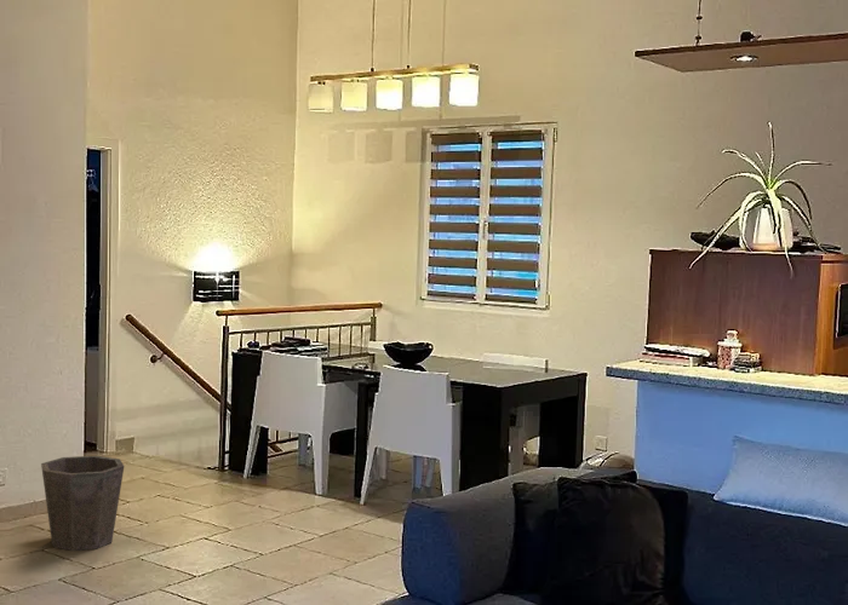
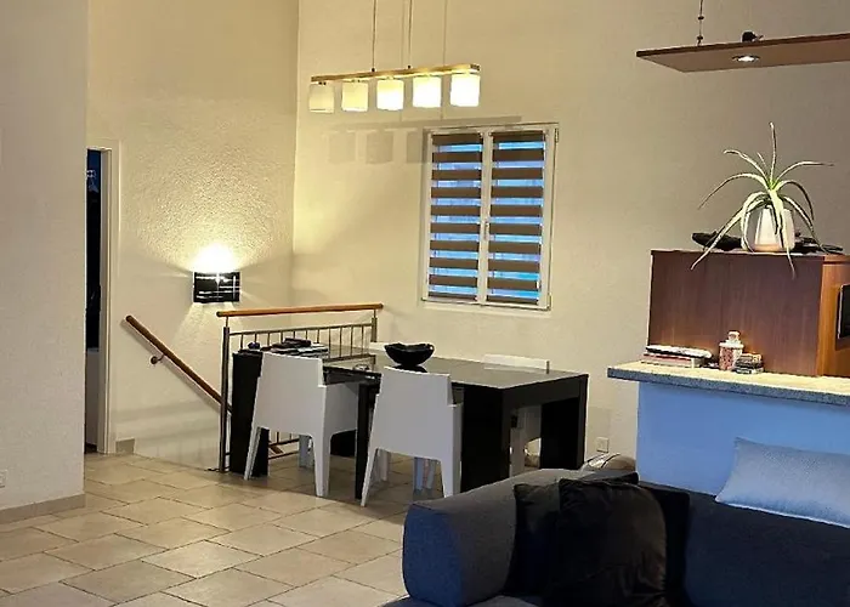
- waste bin [40,455,126,552]
